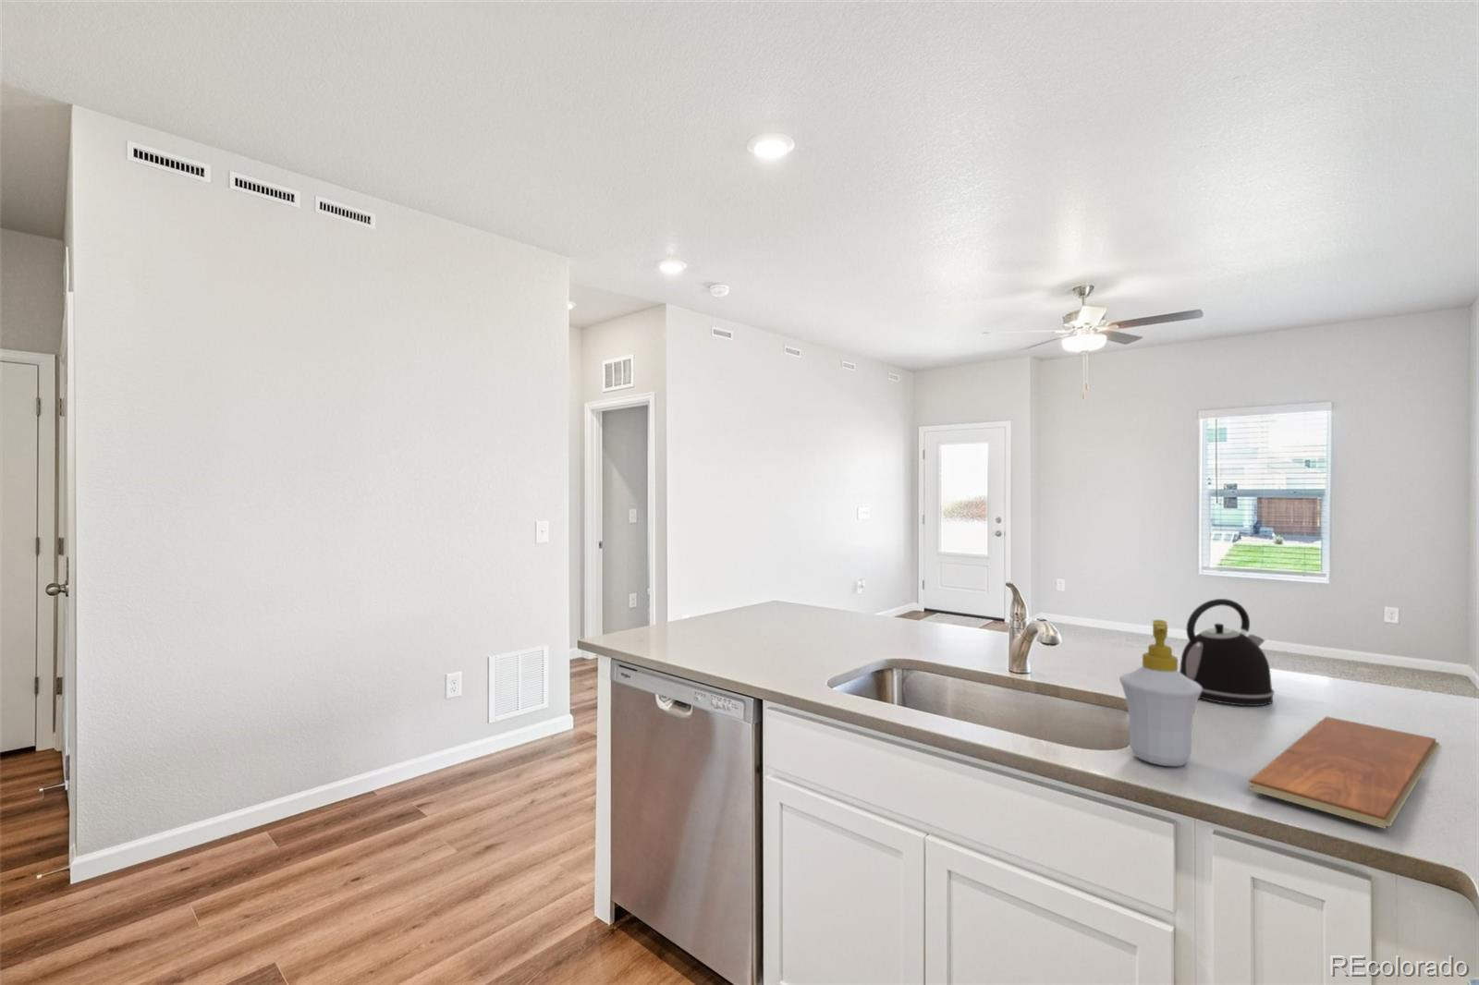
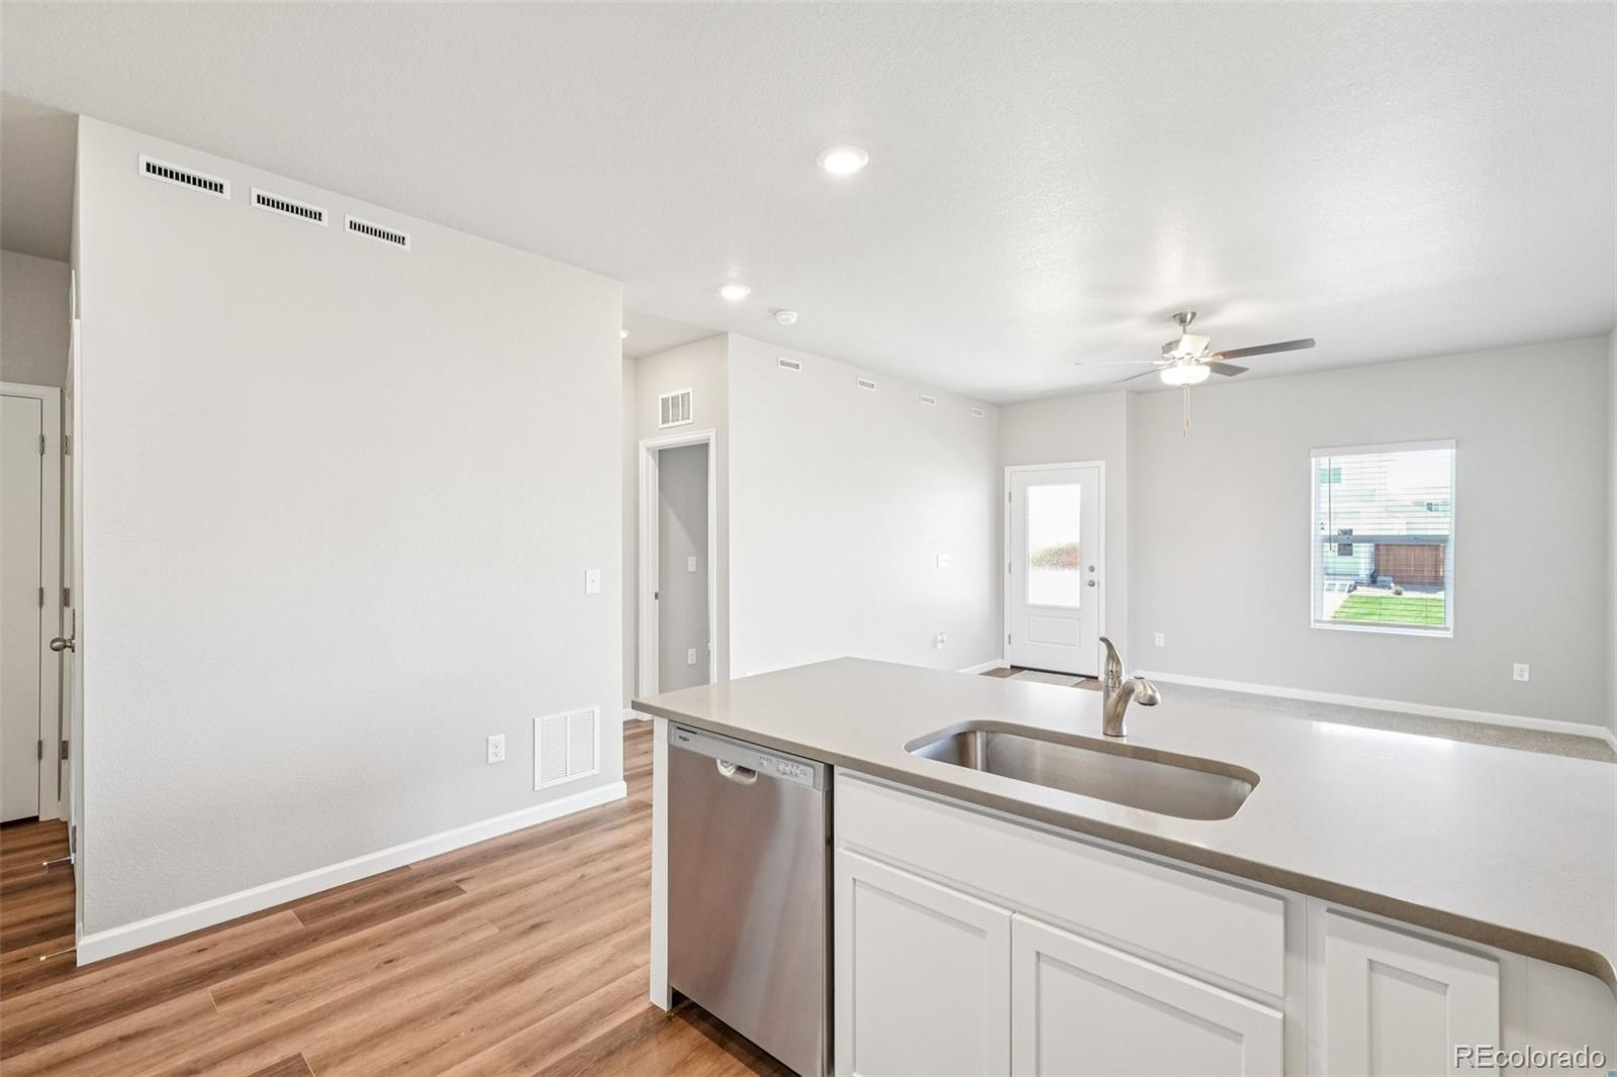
- kettle [1179,598,1276,707]
- chopping board [1248,716,1441,830]
- soap bottle [1118,619,1203,767]
